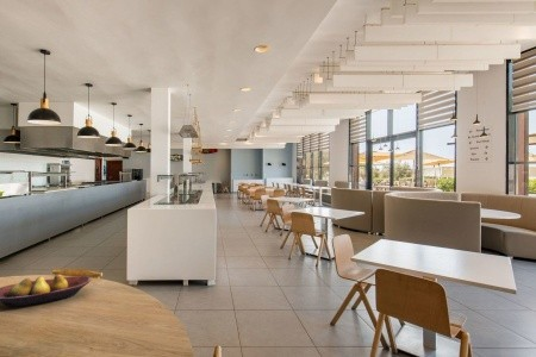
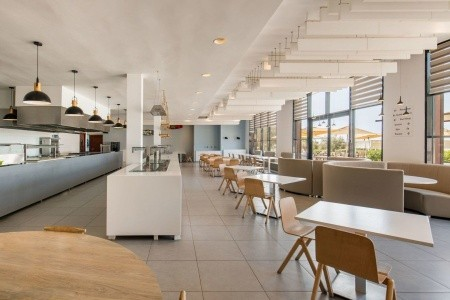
- fruit bowl [0,274,92,308]
